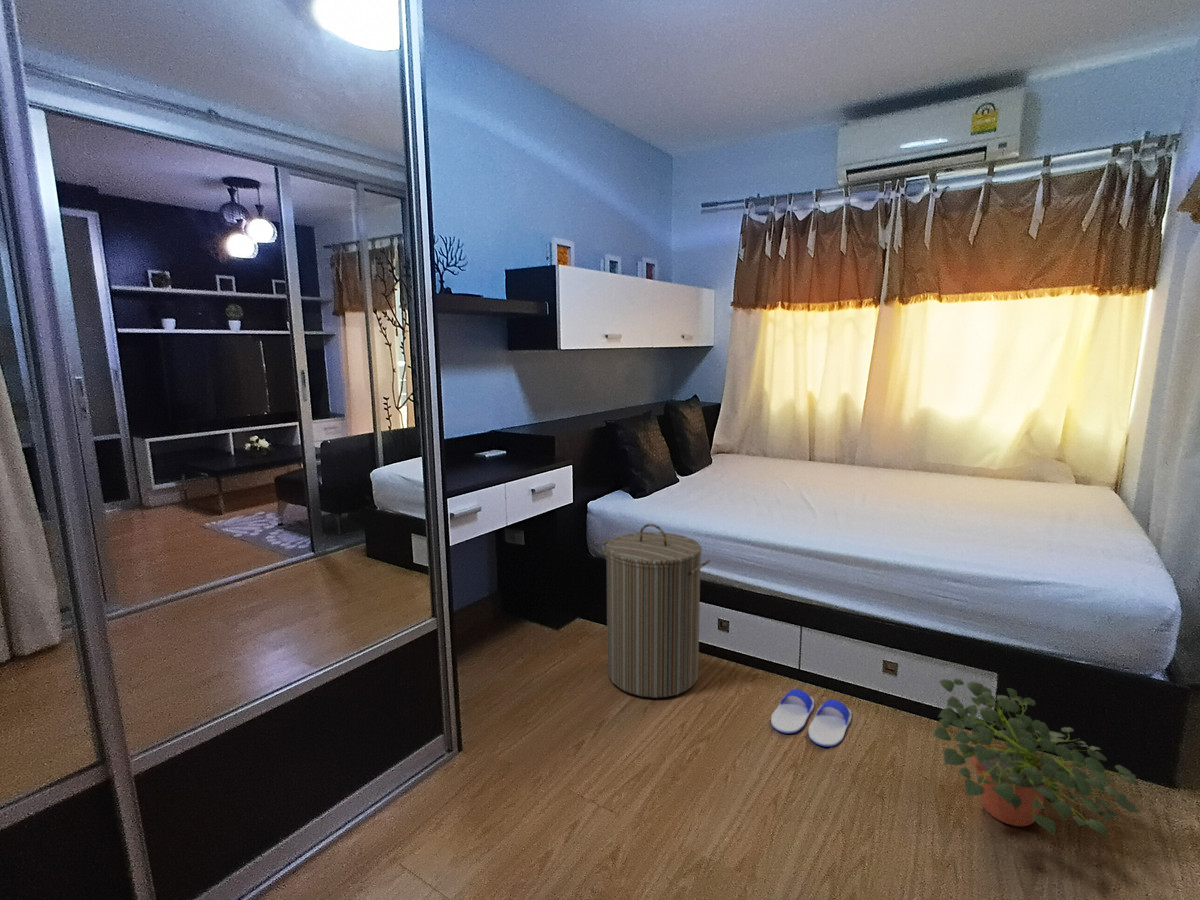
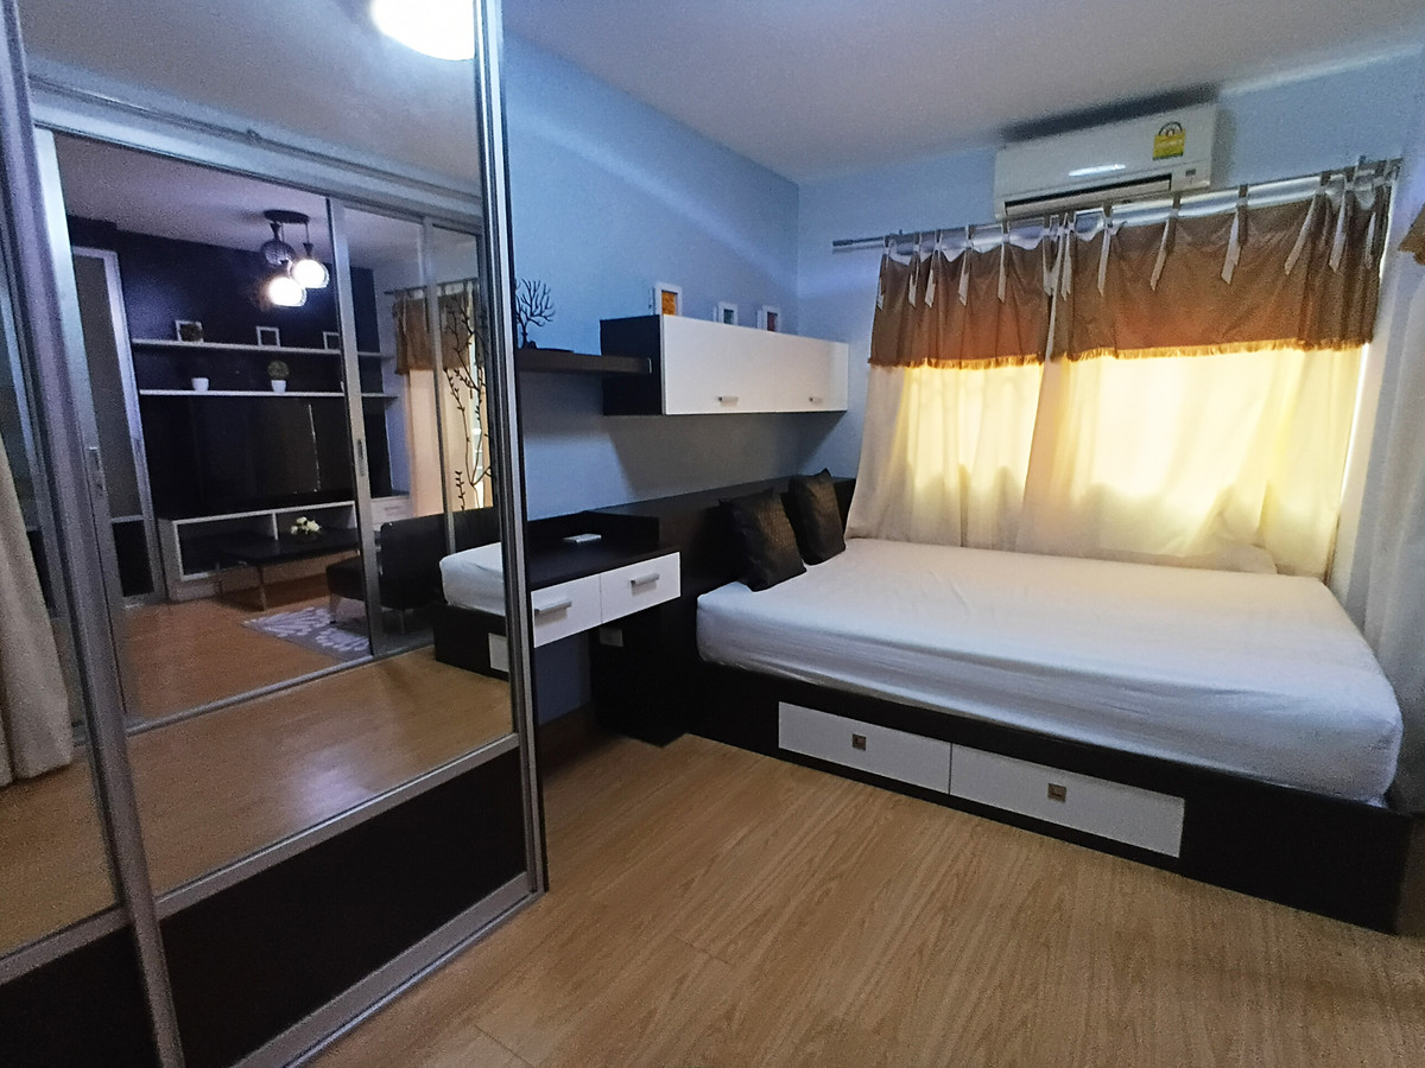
- laundry hamper [601,523,711,699]
- flip-flop [770,688,852,748]
- potted plant [932,677,1141,839]
